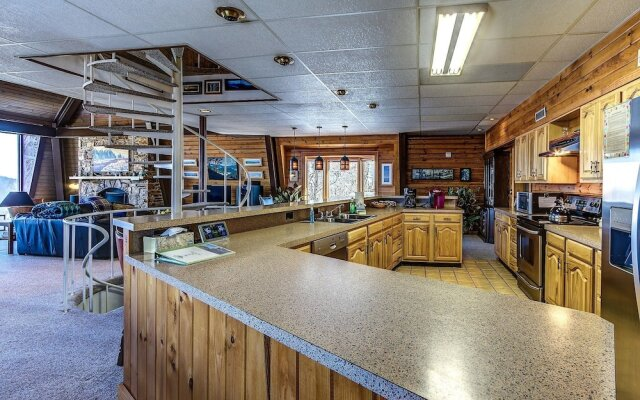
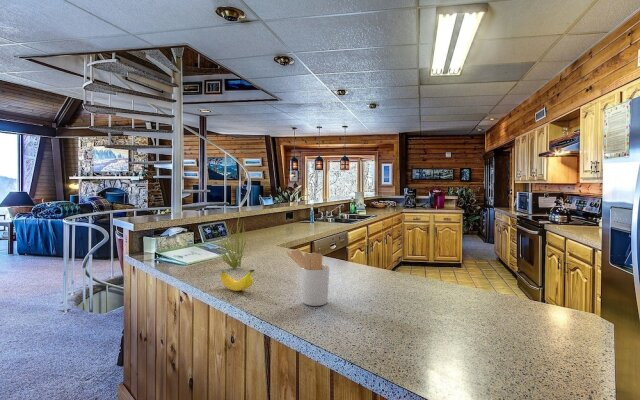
+ banana [220,269,255,292]
+ decorative plant [213,212,247,270]
+ utensil holder [286,249,330,307]
